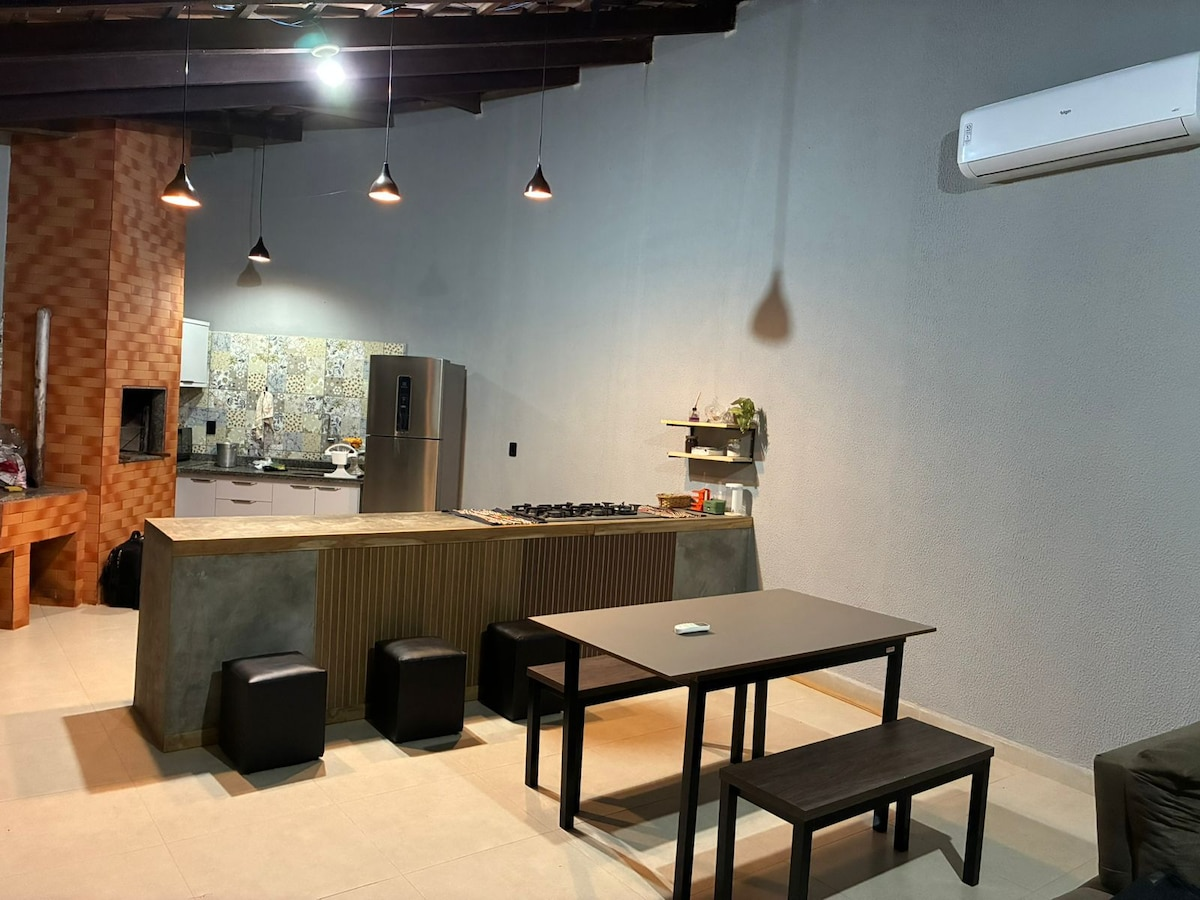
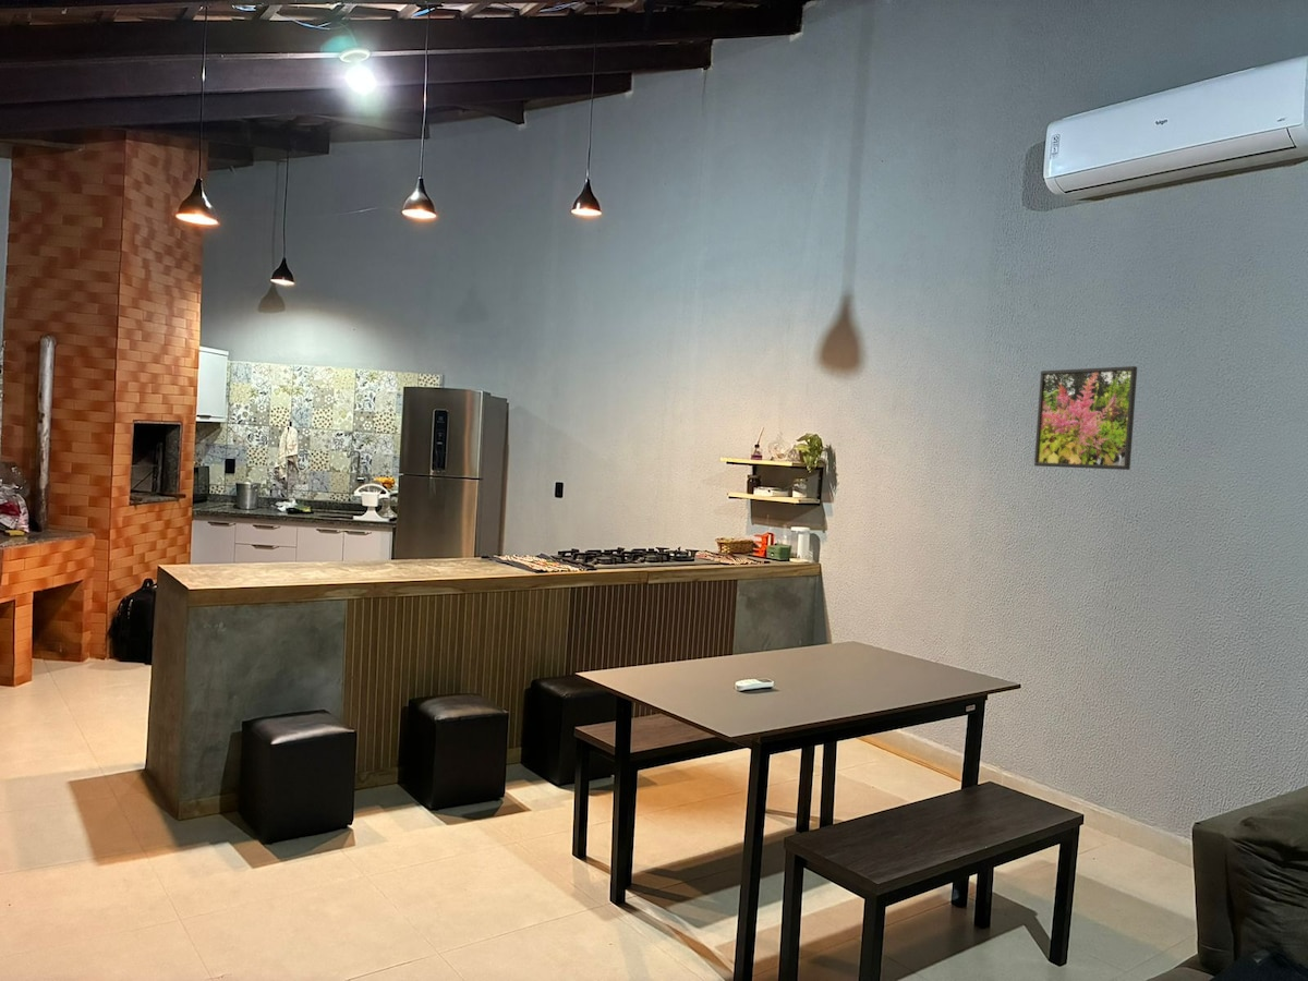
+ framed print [1033,365,1138,471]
